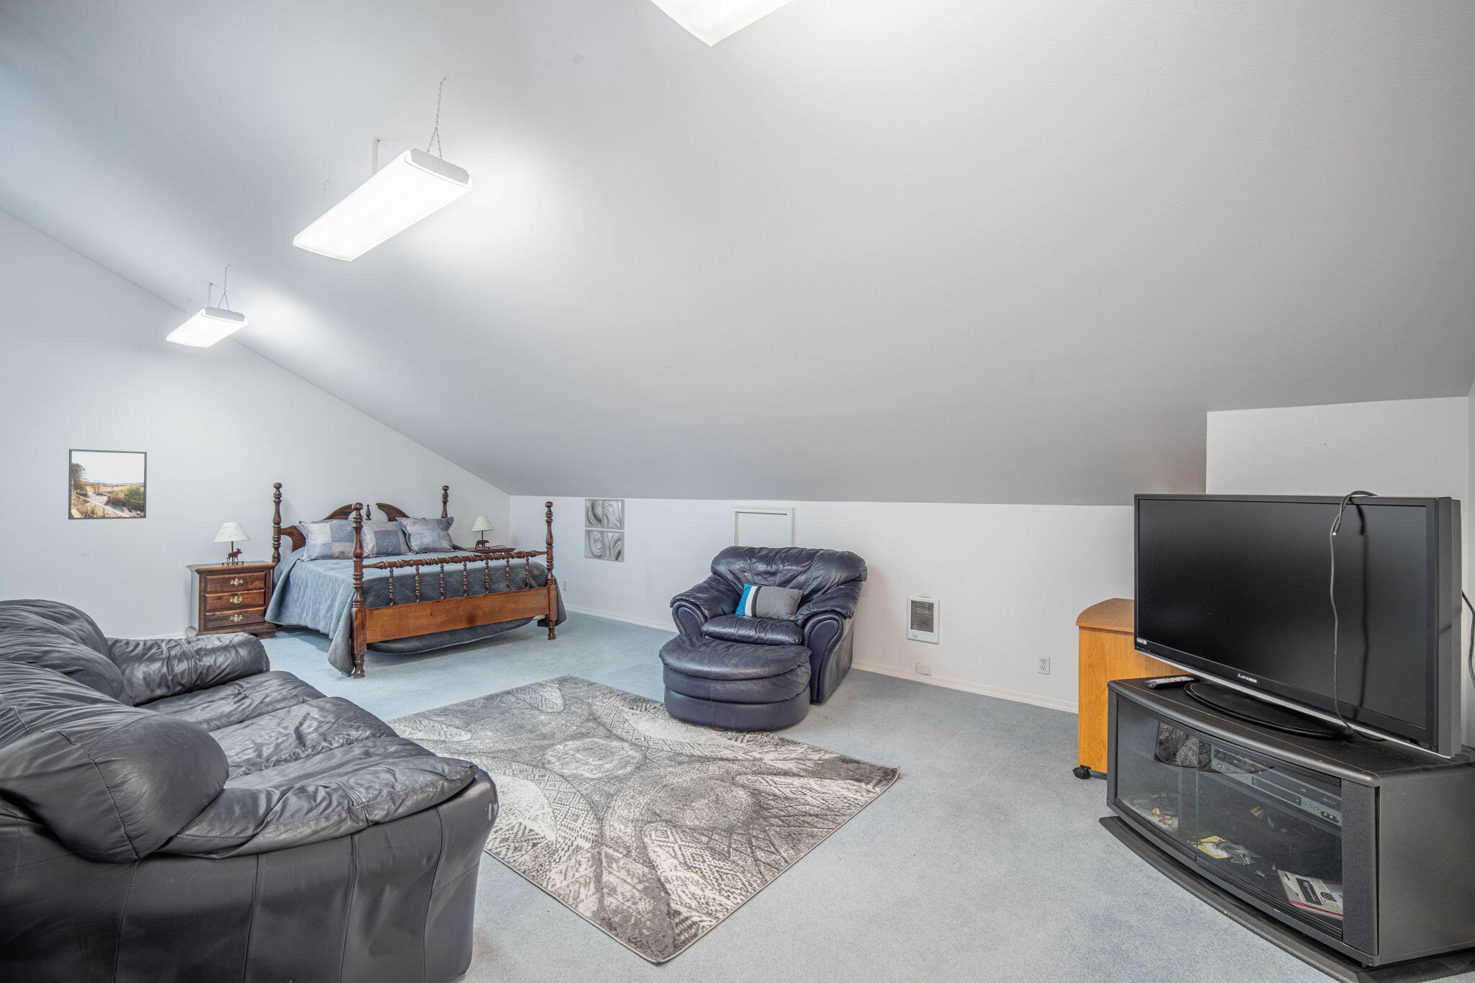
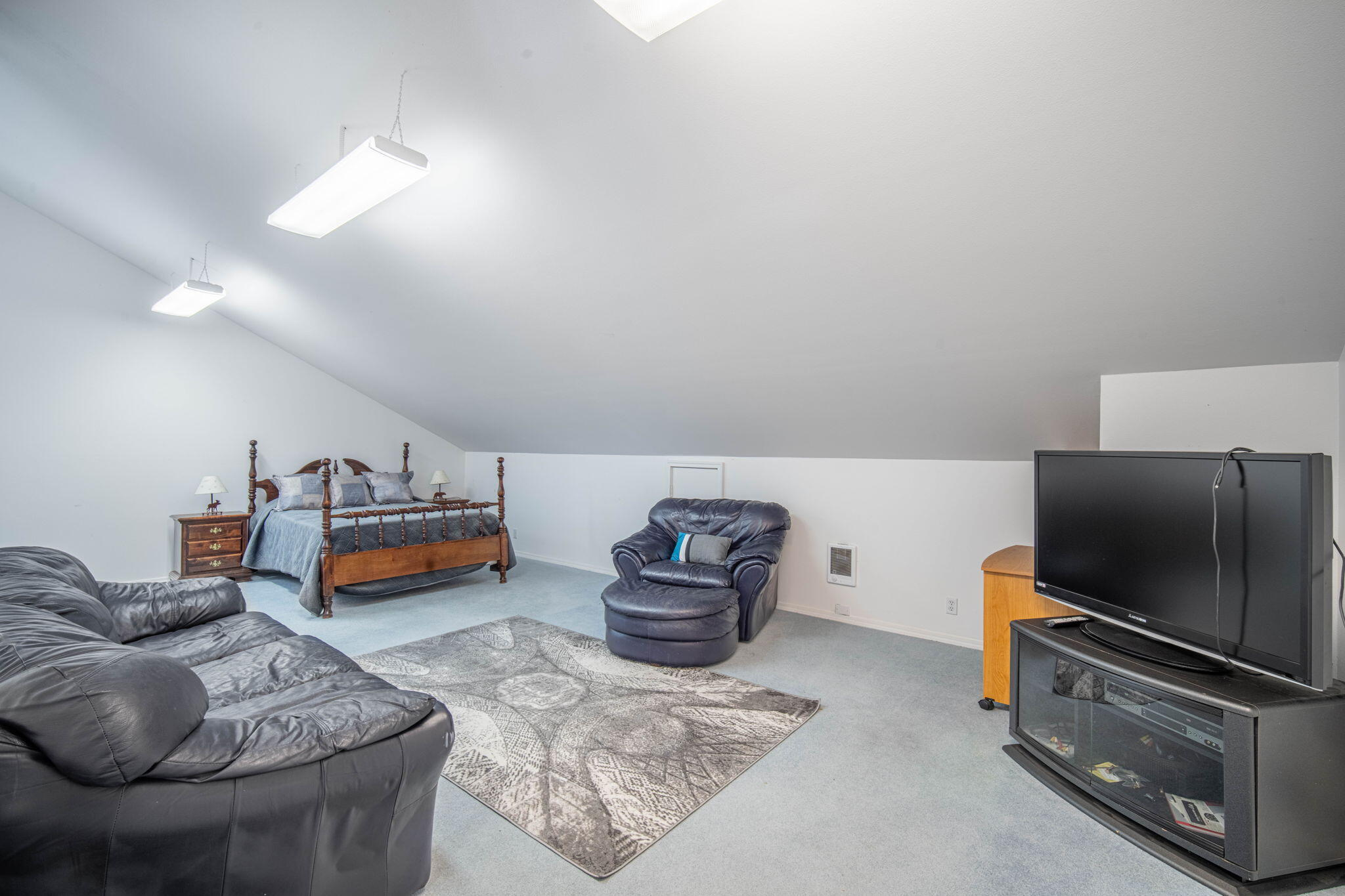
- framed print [68,449,148,521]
- wall art [585,498,625,563]
